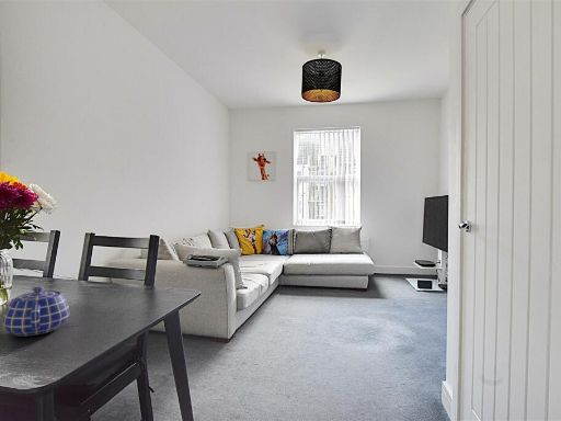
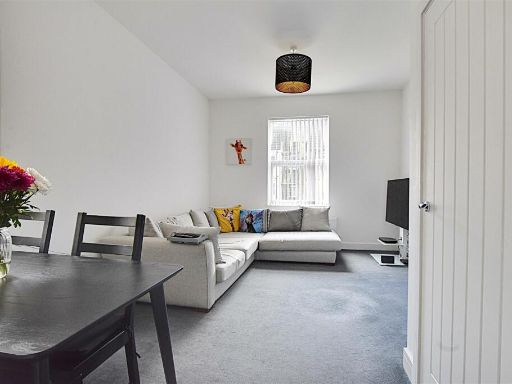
- teapot [1,285,71,337]
